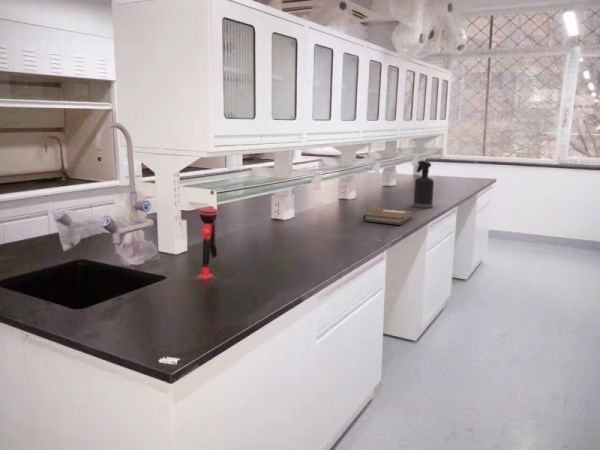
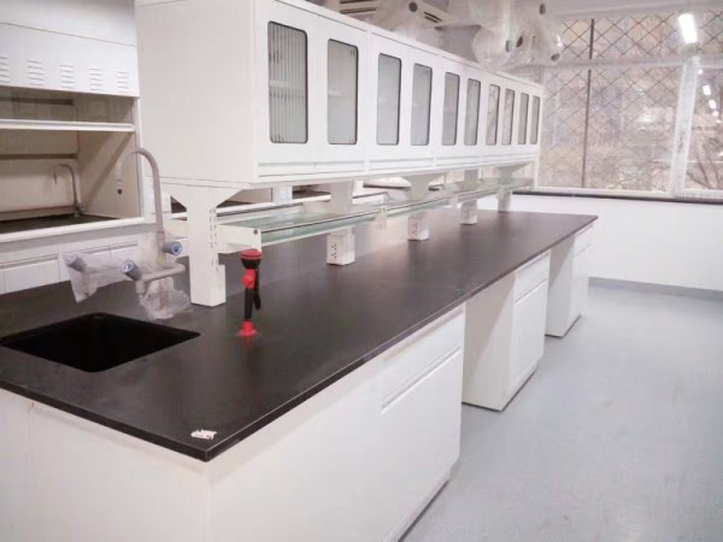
- spray bottle [412,160,435,209]
- notebook [362,207,414,226]
